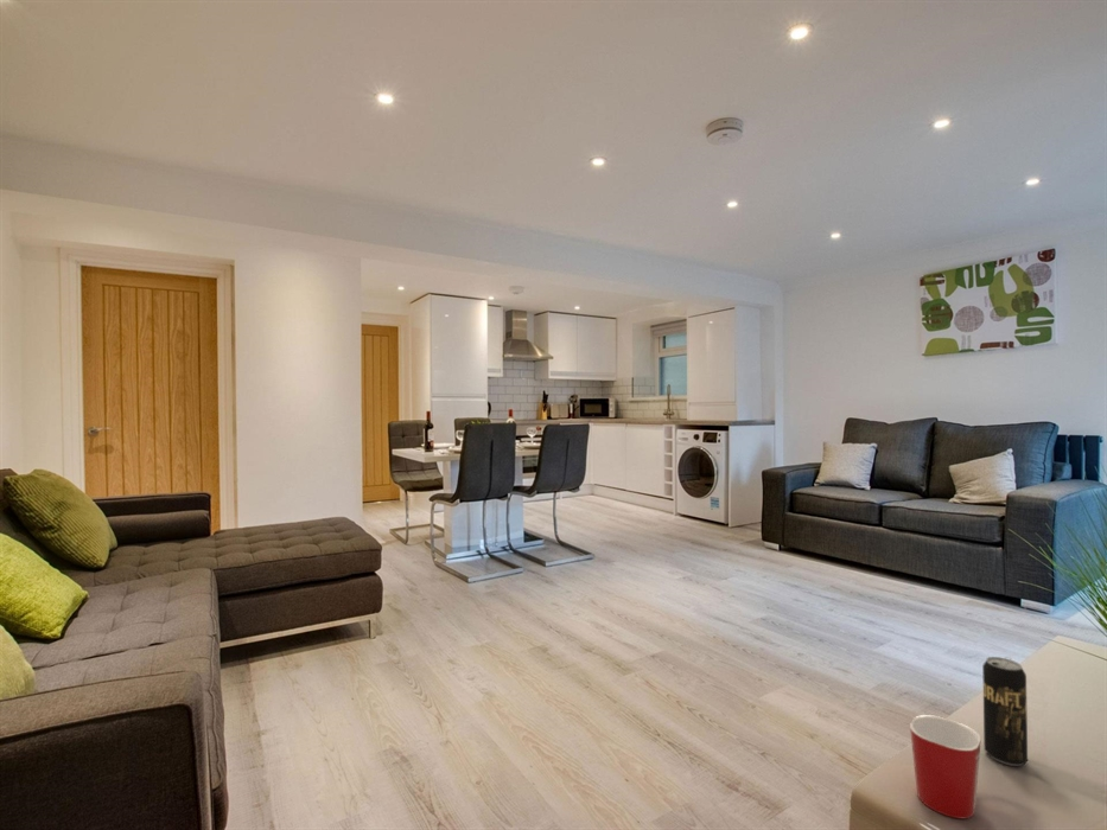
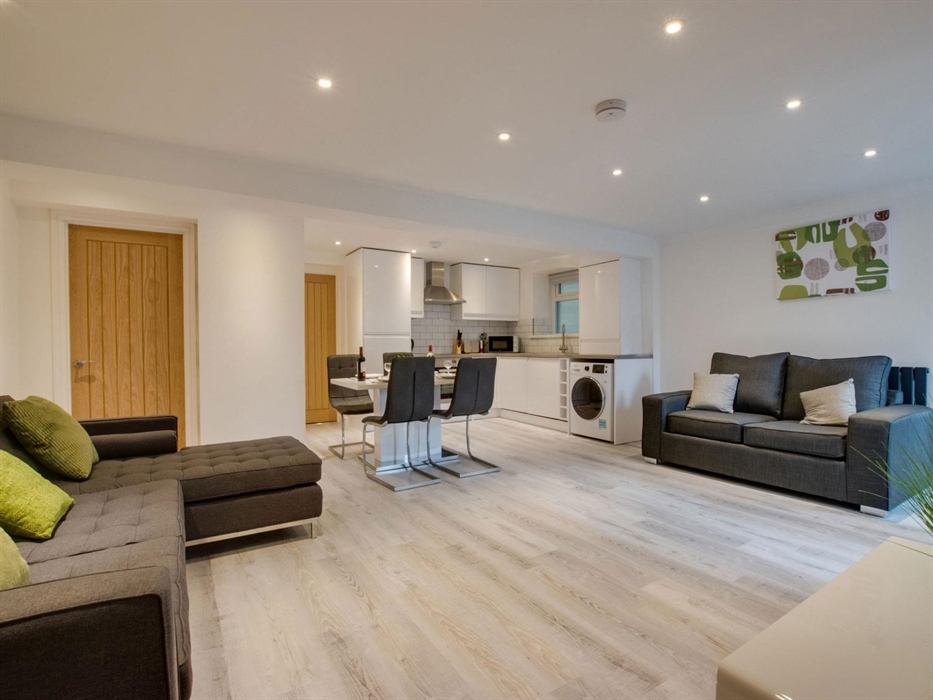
- beverage can [981,656,1029,767]
- mug [909,714,981,819]
